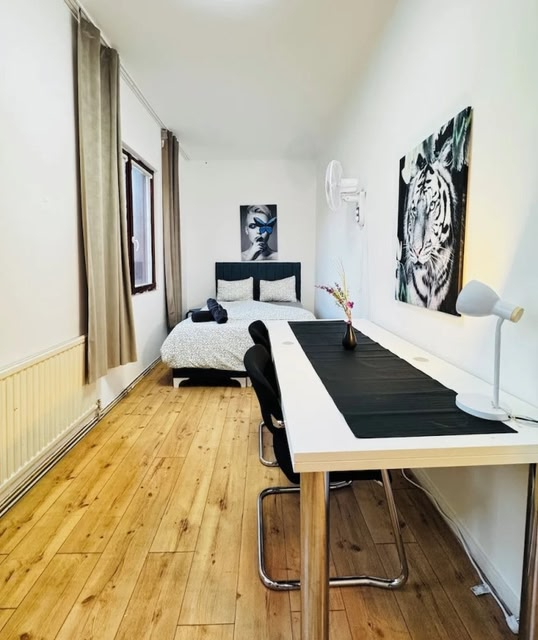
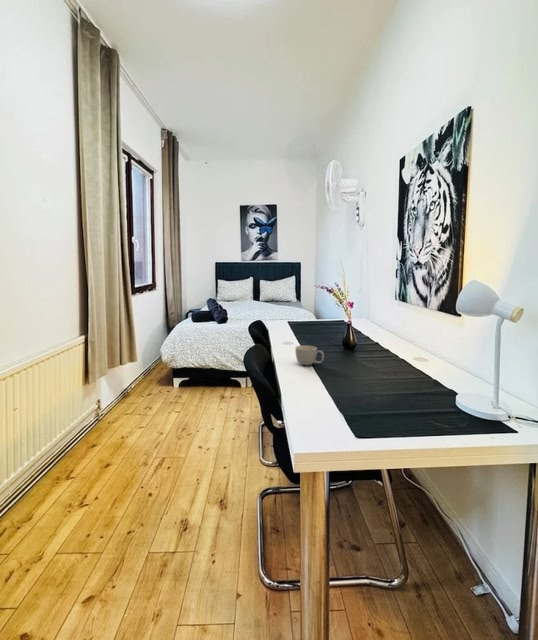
+ mug [294,345,325,366]
